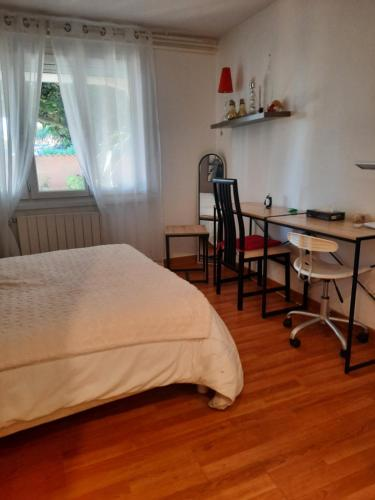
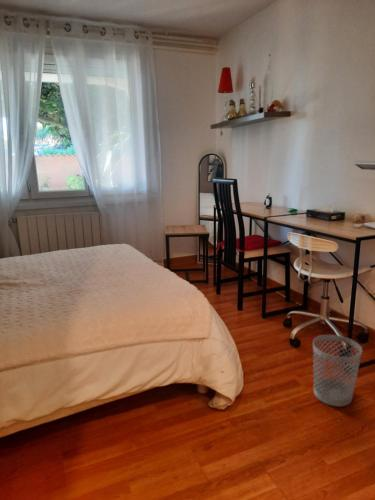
+ wastebasket [312,334,363,407]
